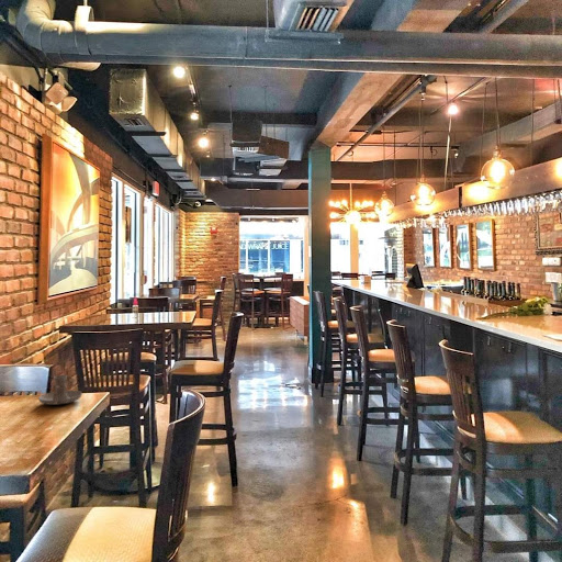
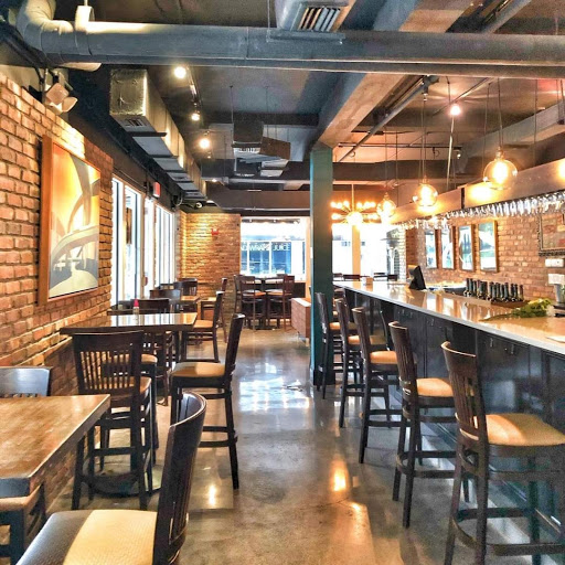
- candle holder [37,374,83,406]
